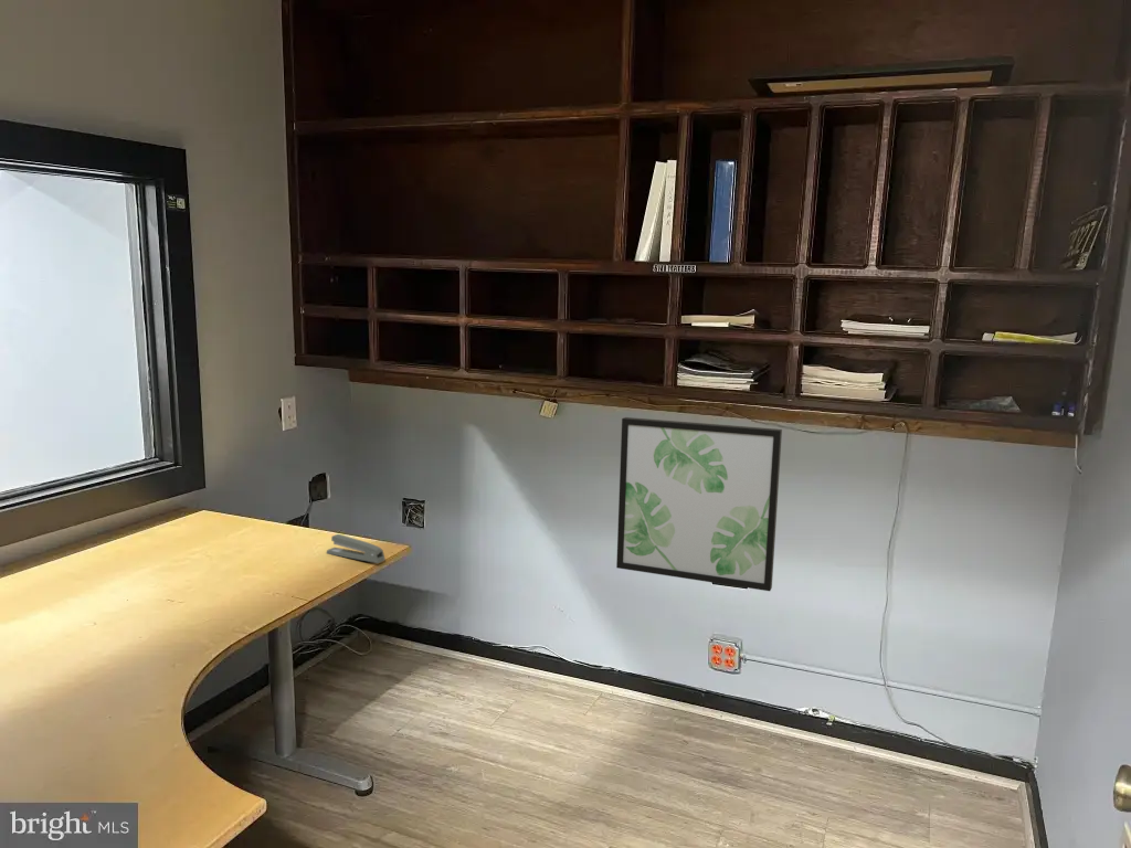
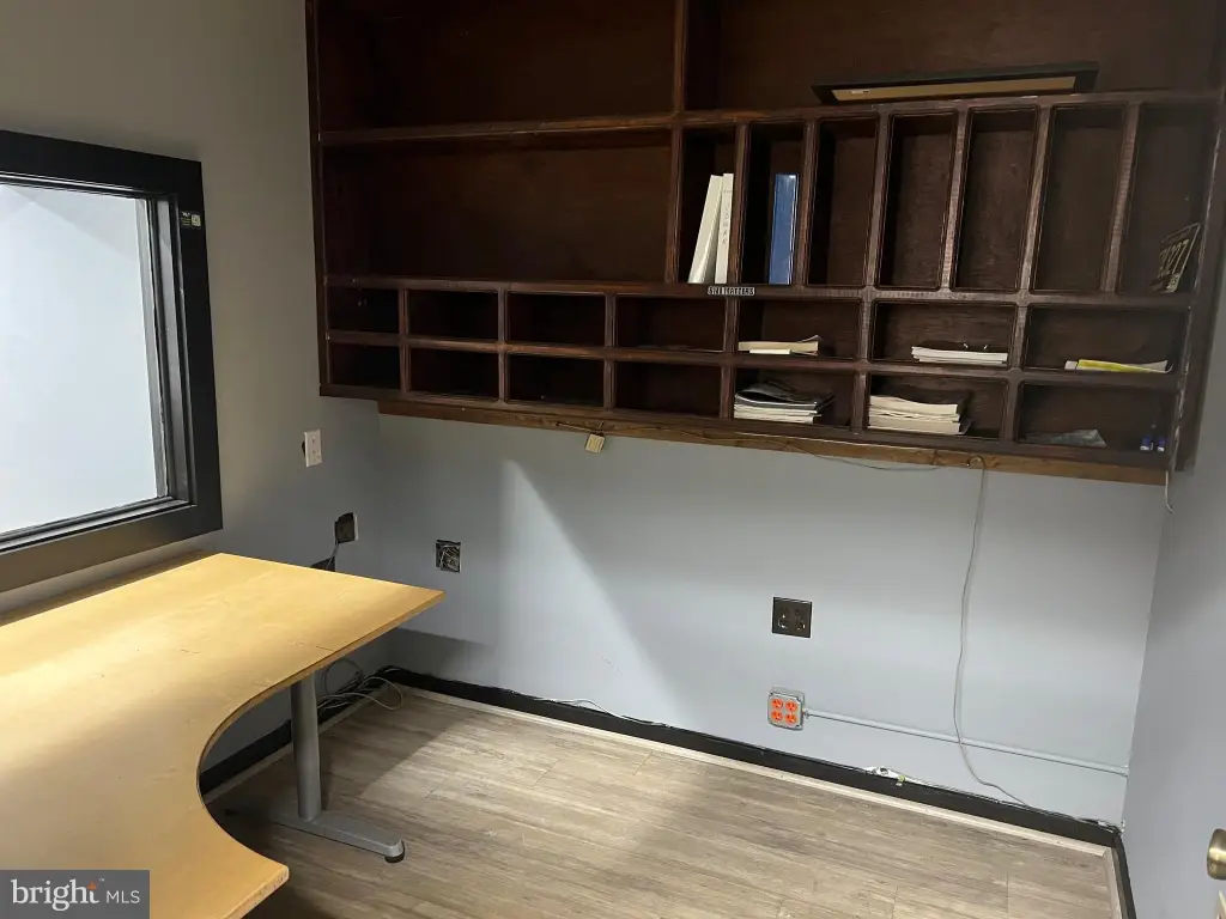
- stapler [325,533,387,564]
- wall art [615,416,783,592]
